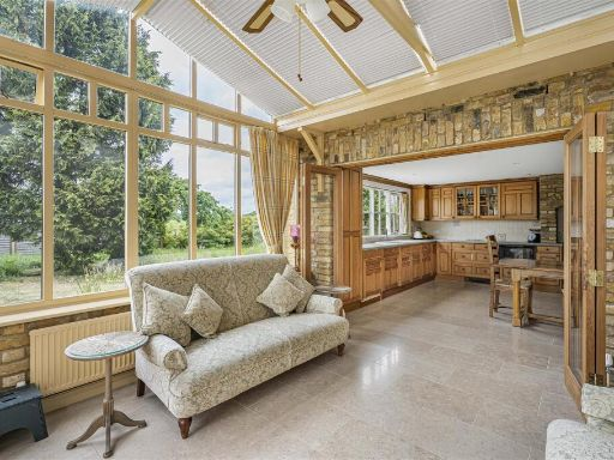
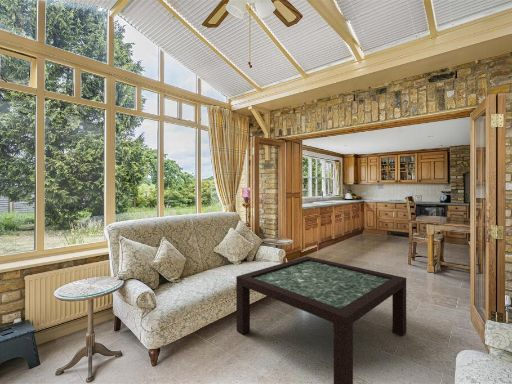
+ coffee table [235,255,407,384]
